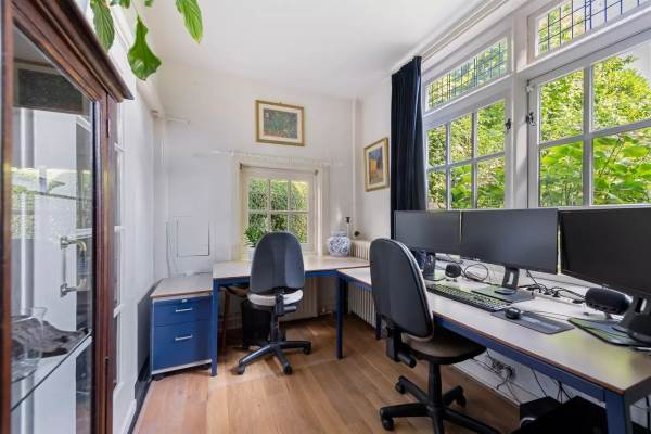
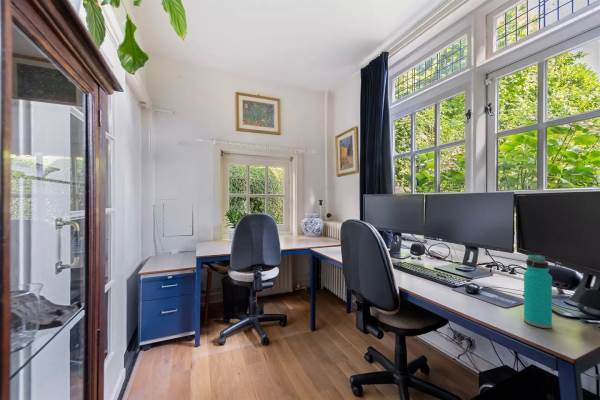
+ water bottle [523,254,553,329]
